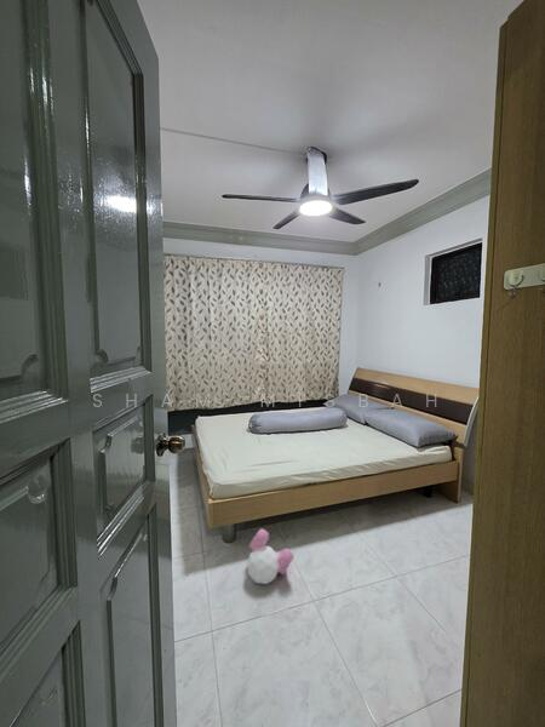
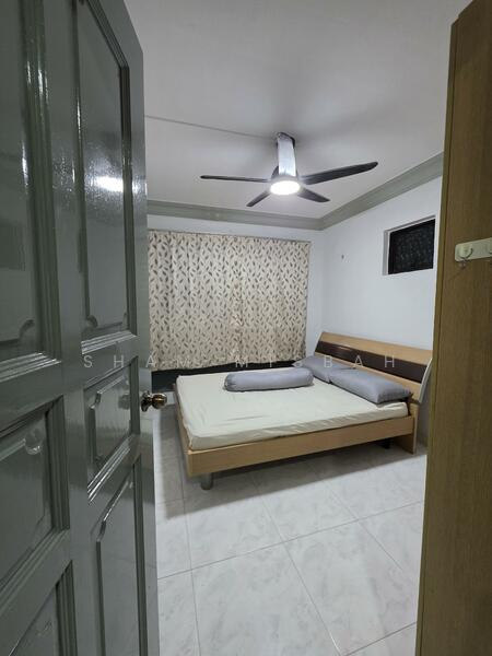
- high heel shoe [246,527,294,585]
